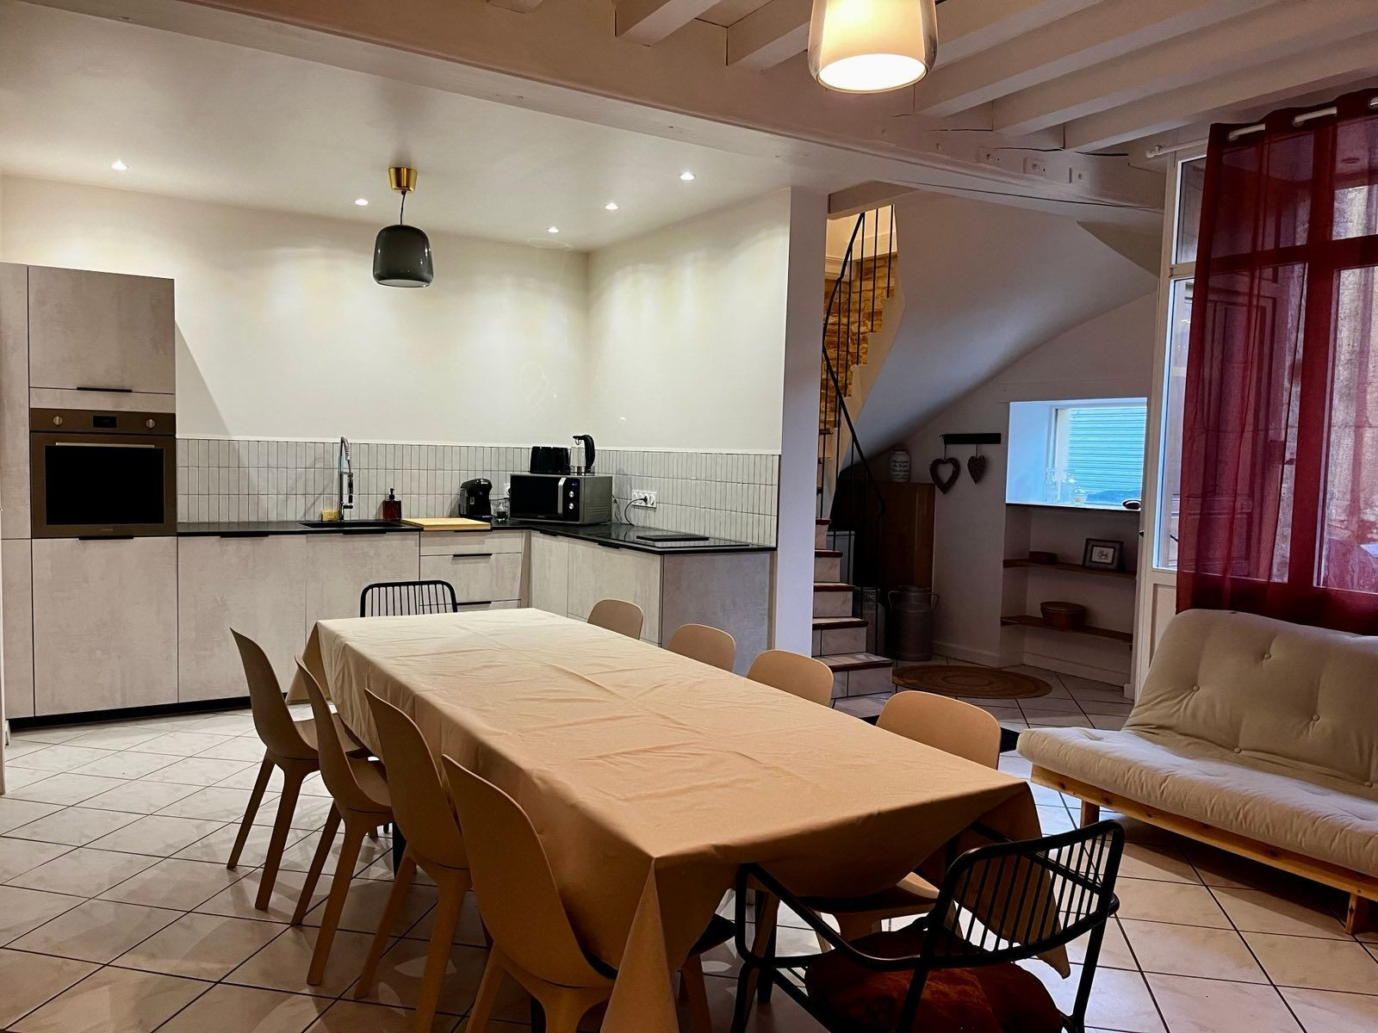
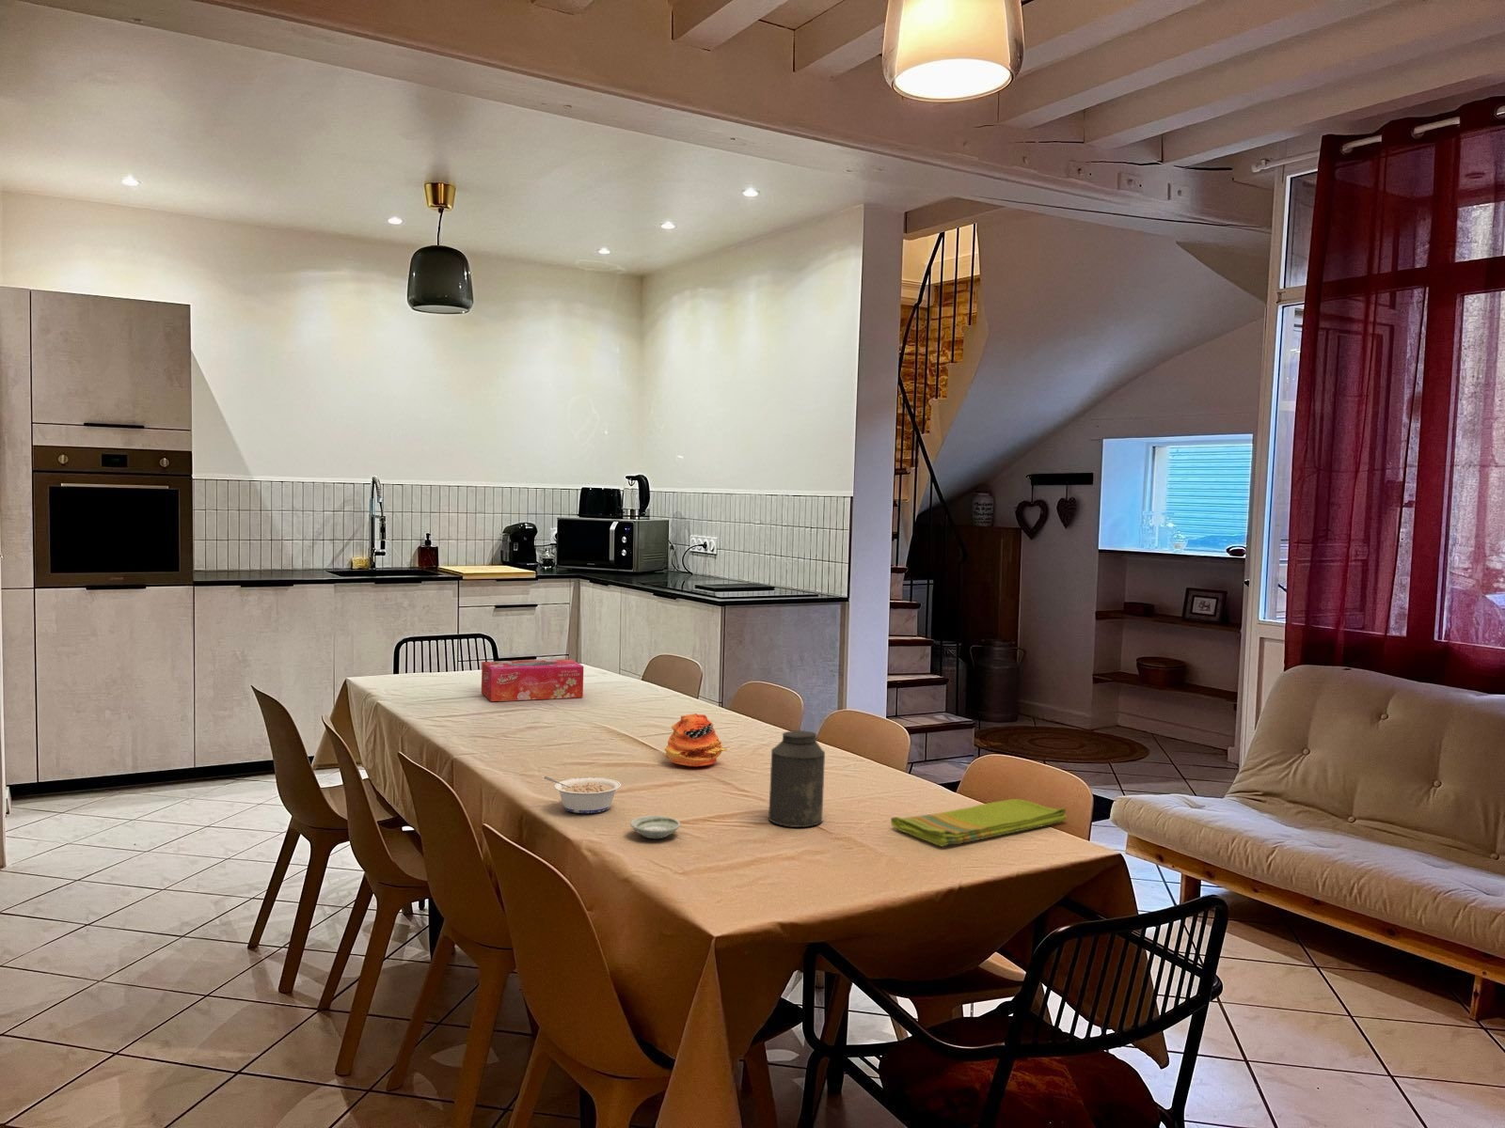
+ legume [543,776,622,814]
+ dish towel [890,799,1068,847]
+ flower [664,712,728,768]
+ canister [768,730,826,828]
+ tissue box [481,658,584,703]
+ saucer [629,815,681,839]
